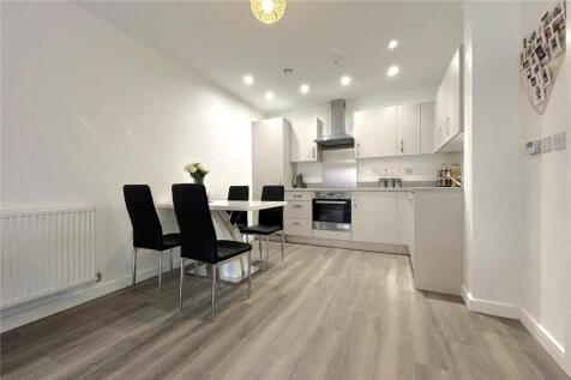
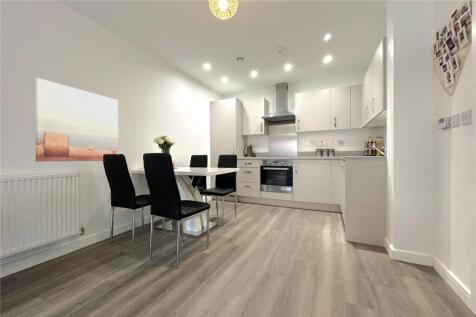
+ wall art [35,77,119,162]
